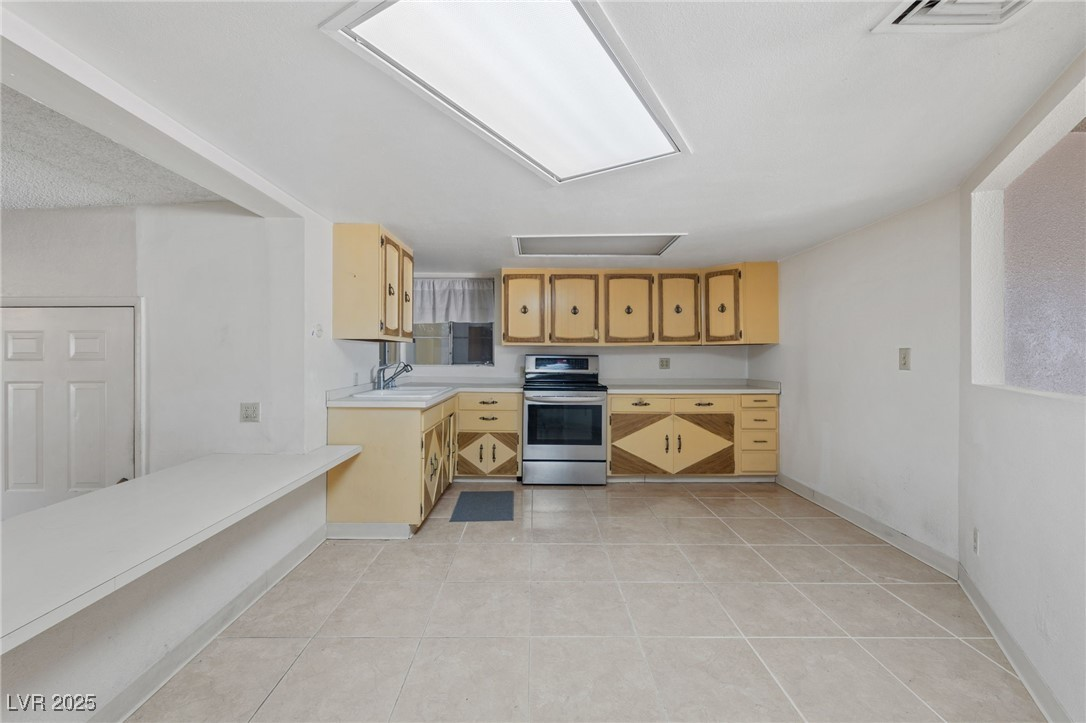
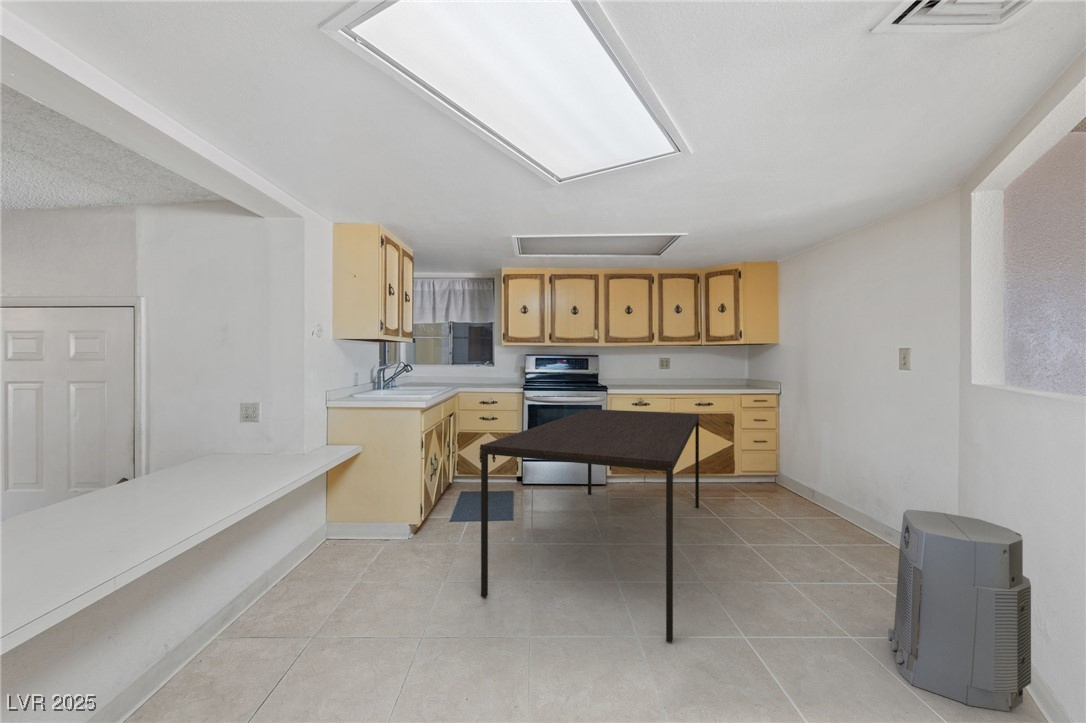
+ dining table [480,408,700,643]
+ air purifier [887,509,1032,712]
